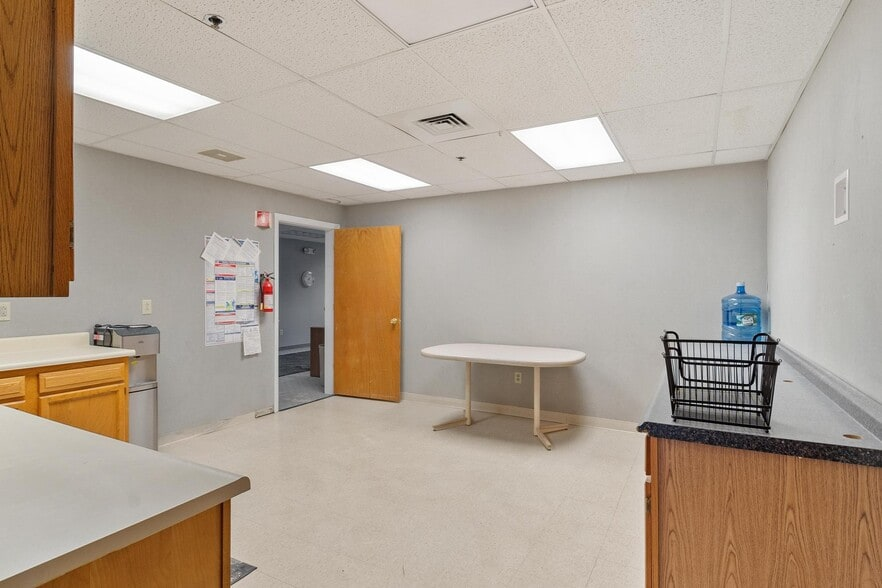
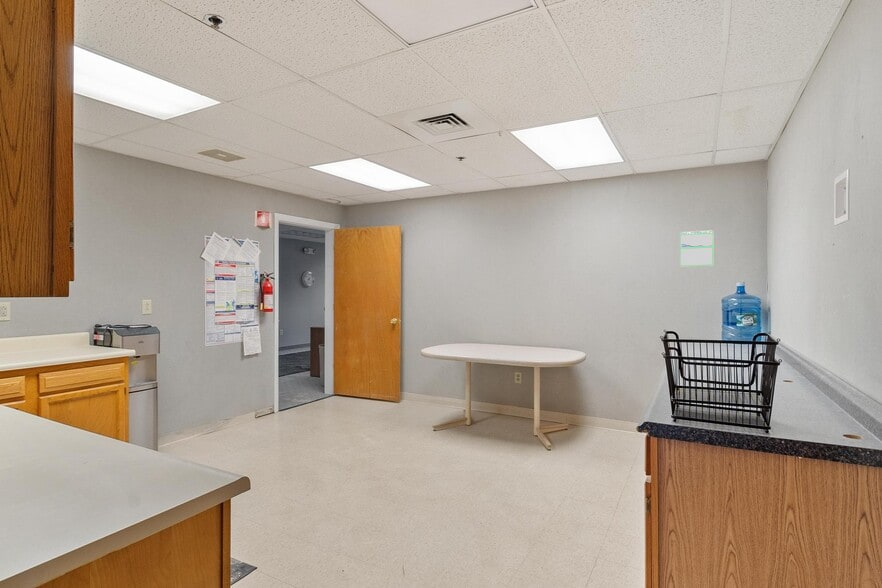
+ calendar [679,229,714,267]
